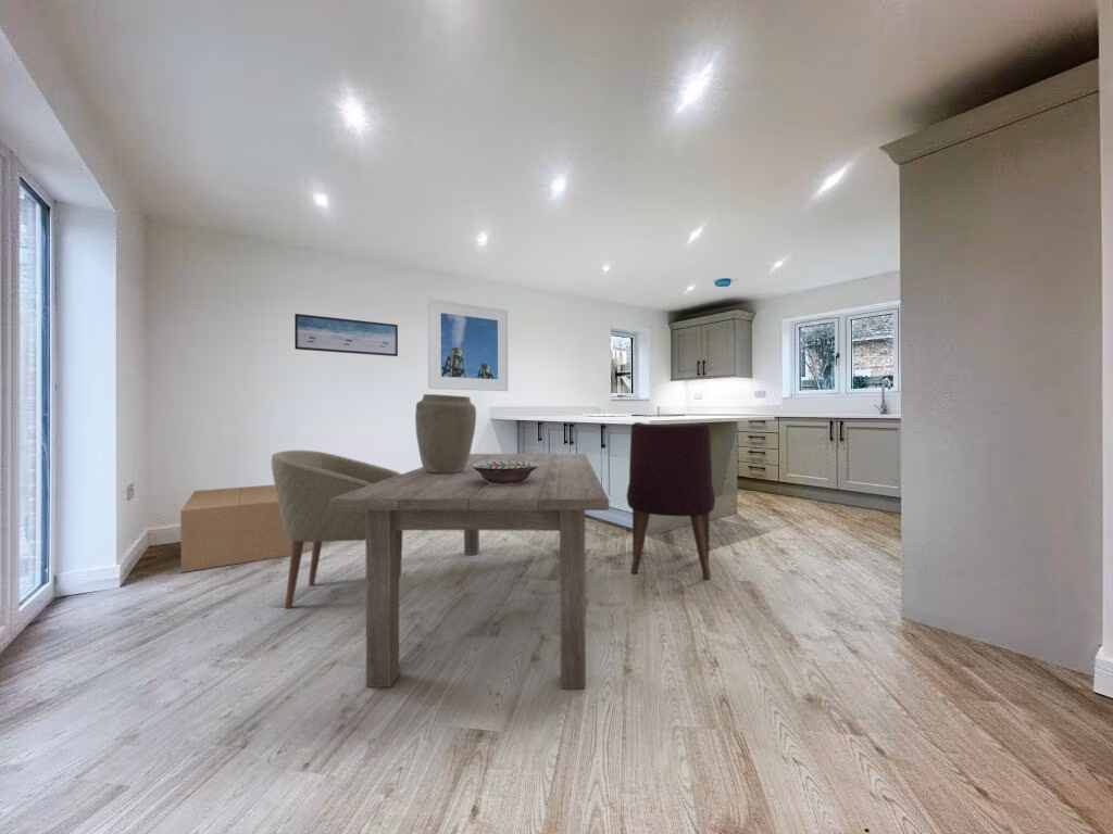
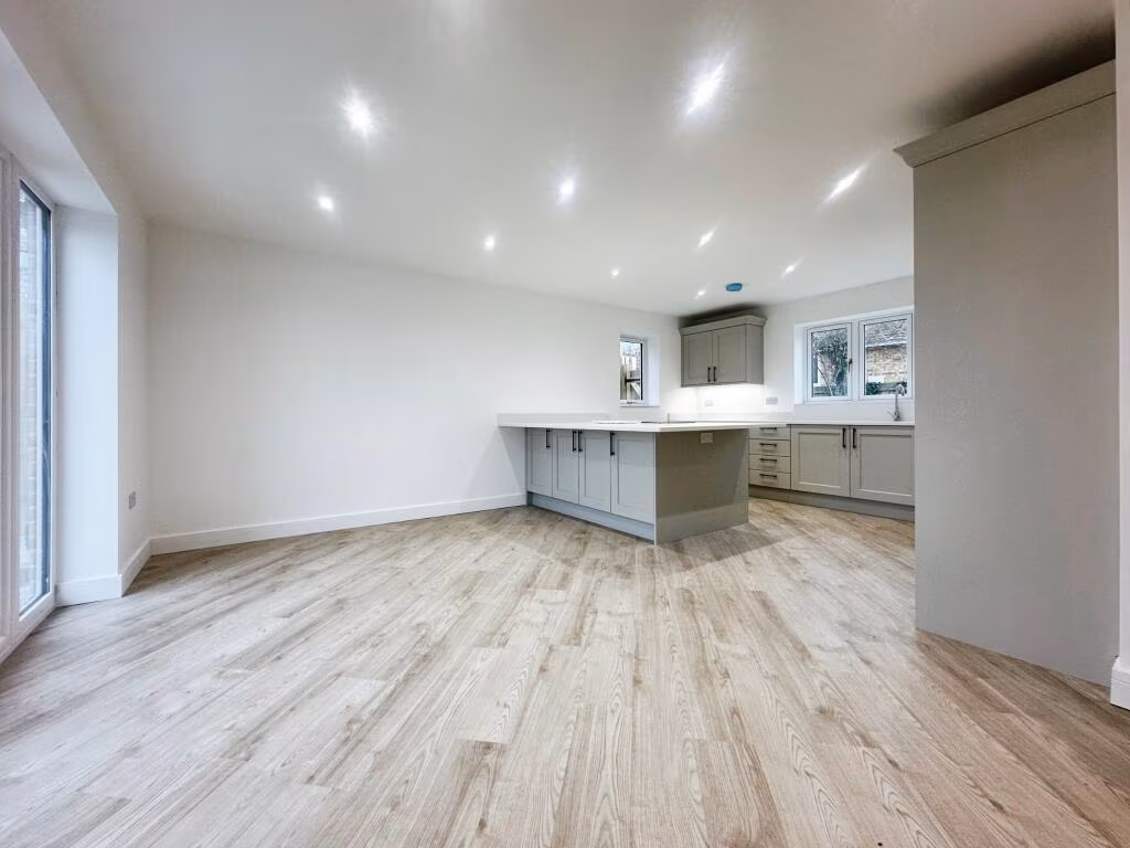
- decorative bowl [472,462,539,484]
- wall art [293,313,399,357]
- chair [271,450,403,609]
- dining table [330,453,610,690]
- cardboard box [179,483,292,573]
- vase [414,393,477,473]
- chair [626,421,716,581]
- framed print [427,298,510,392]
